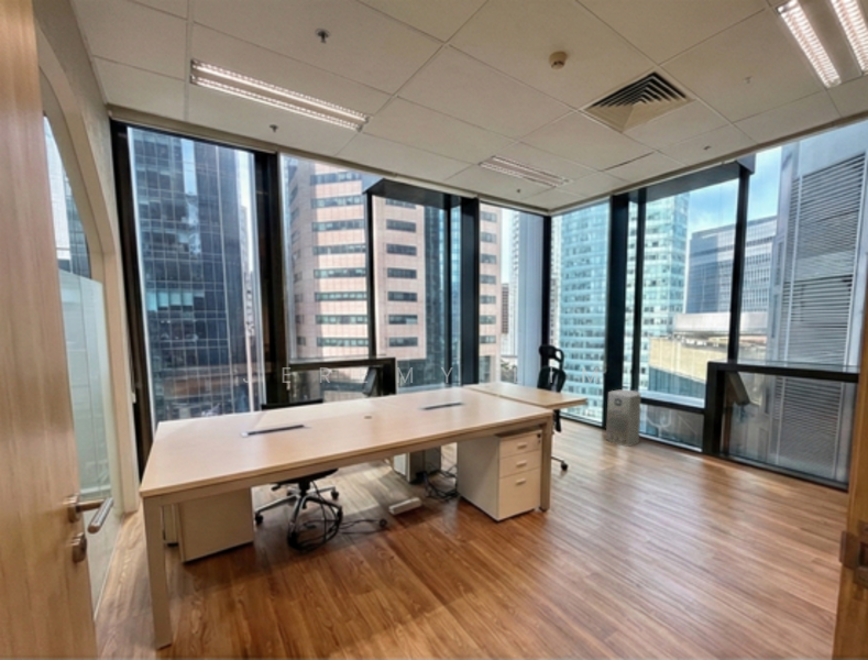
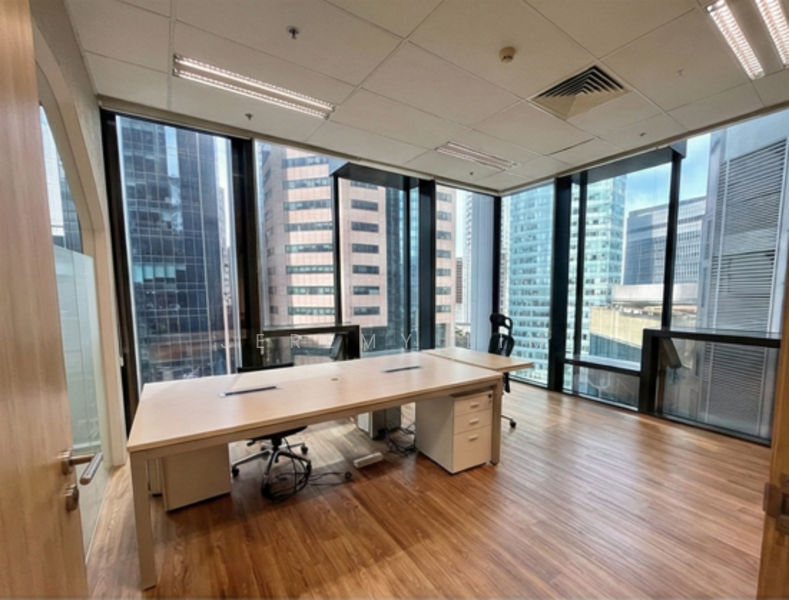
- air purifier [605,388,642,448]
